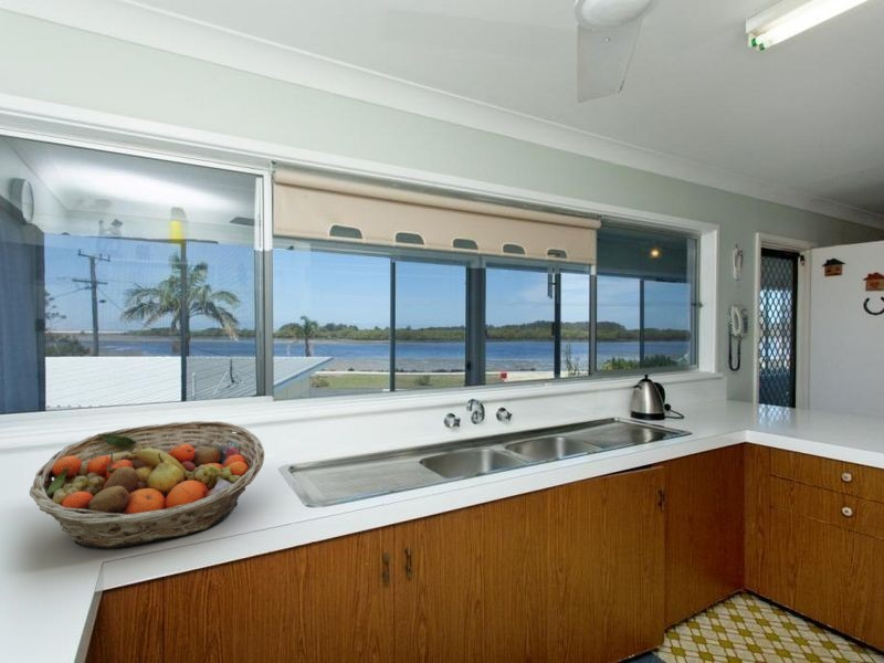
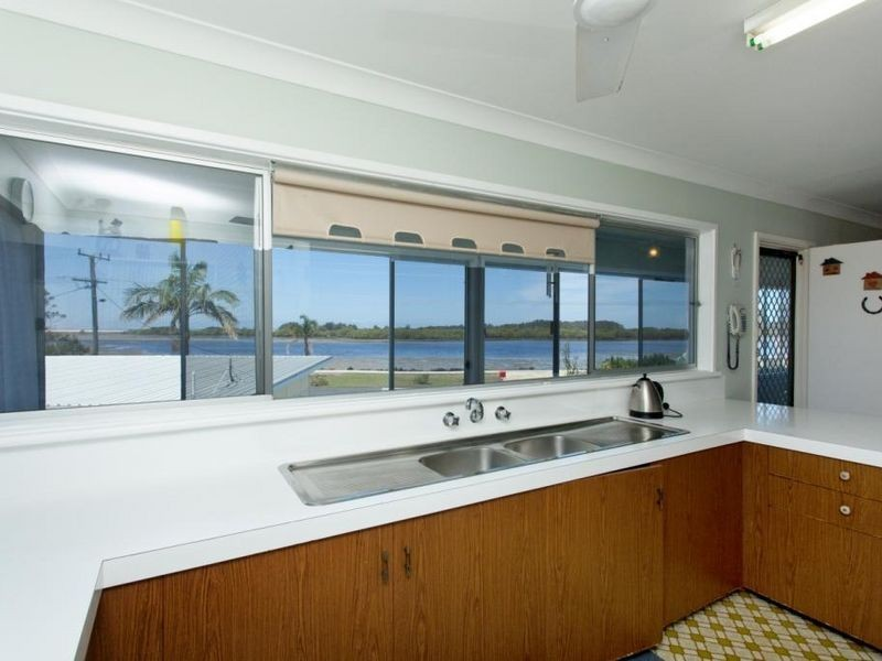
- fruit basket [29,420,265,549]
